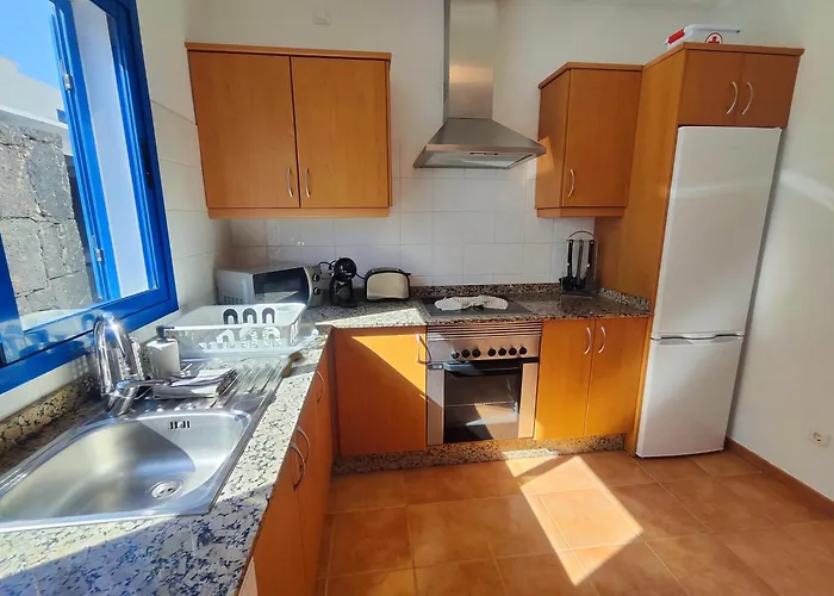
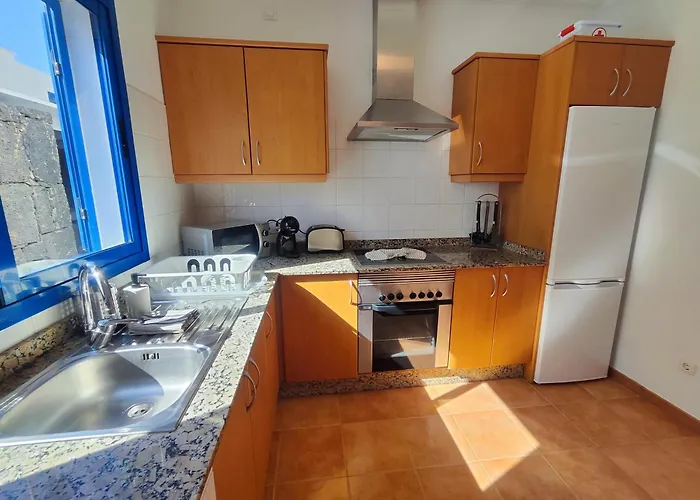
- spoon [280,350,304,378]
